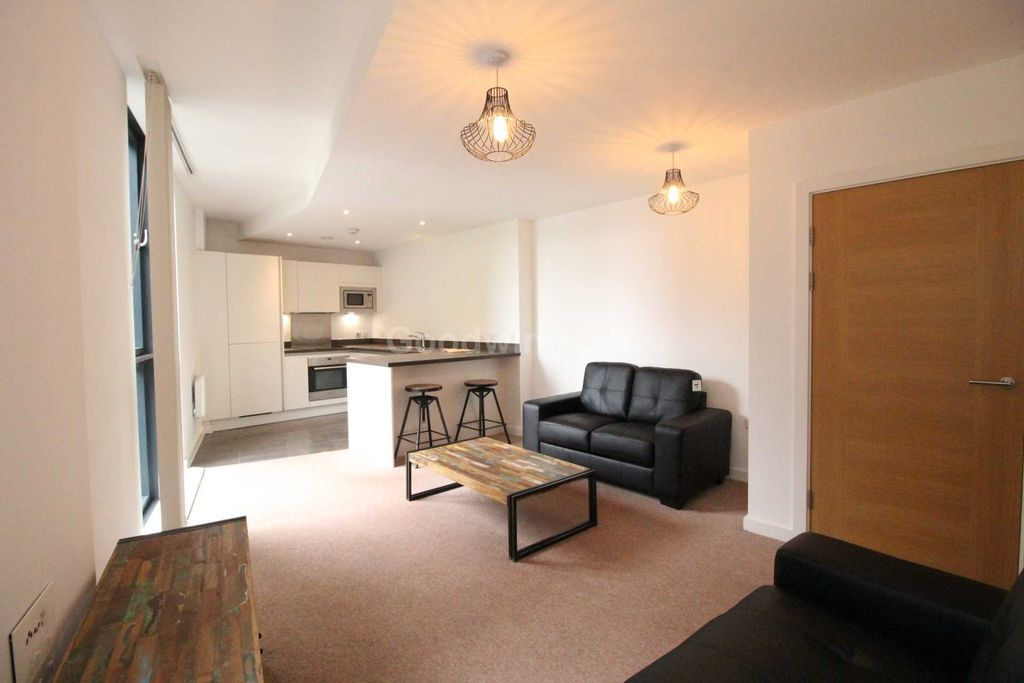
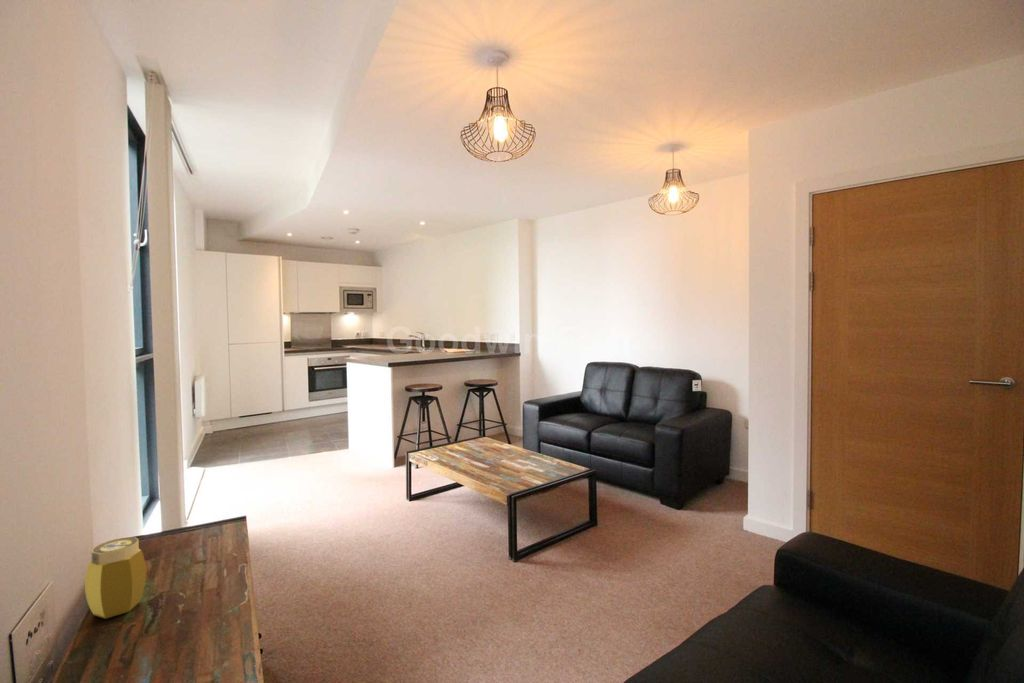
+ jar [84,536,147,620]
